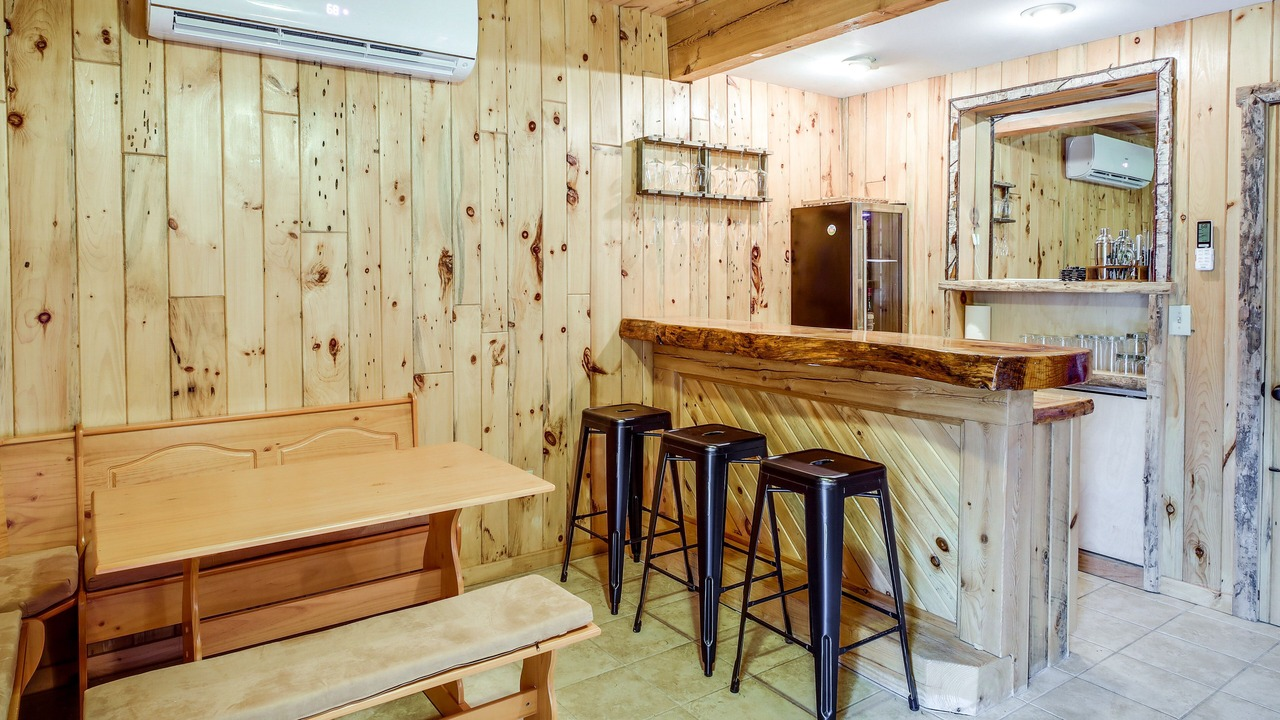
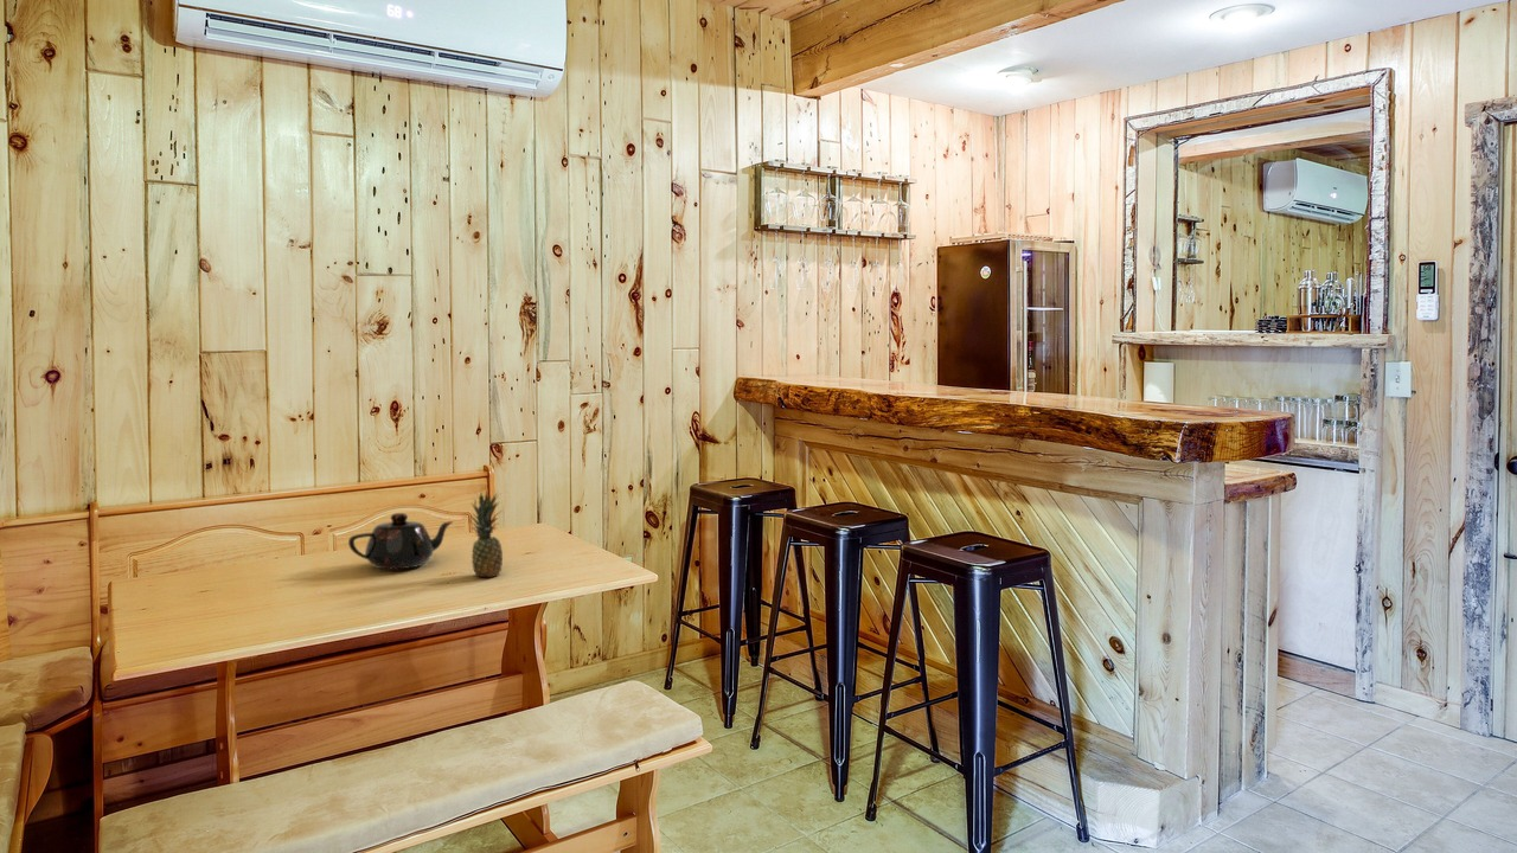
+ teapot [347,512,455,570]
+ fruit [468,488,504,578]
